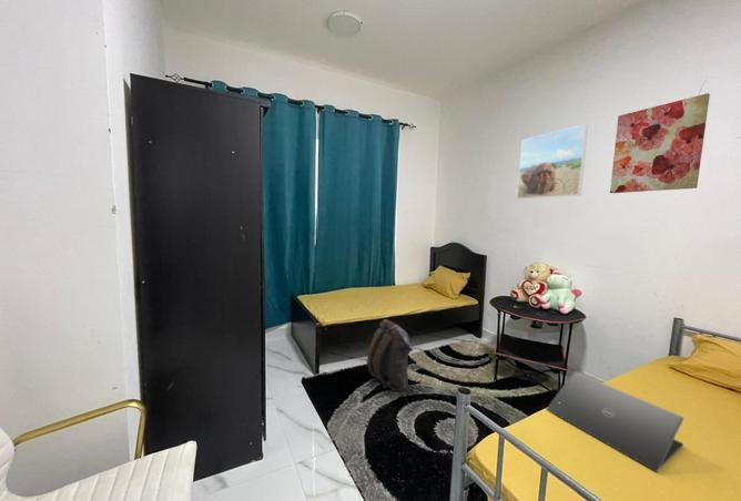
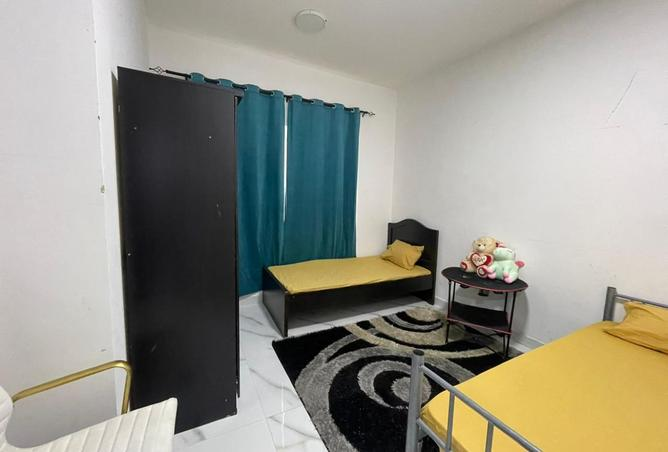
- laptop [546,370,684,473]
- backpack [366,318,415,392]
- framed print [516,123,589,200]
- wall art [609,92,711,194]
